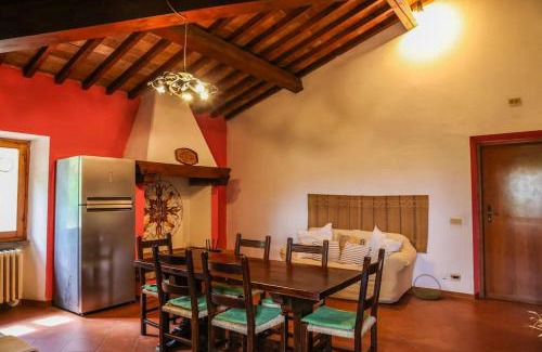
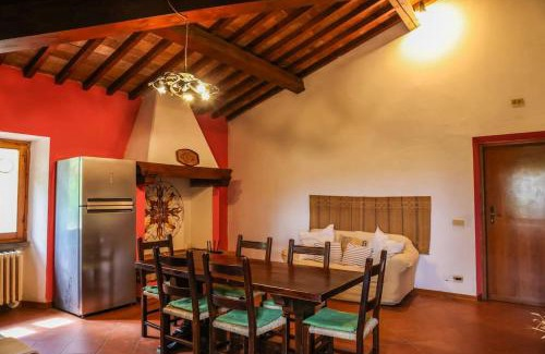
- basket [412,273,442,301]
